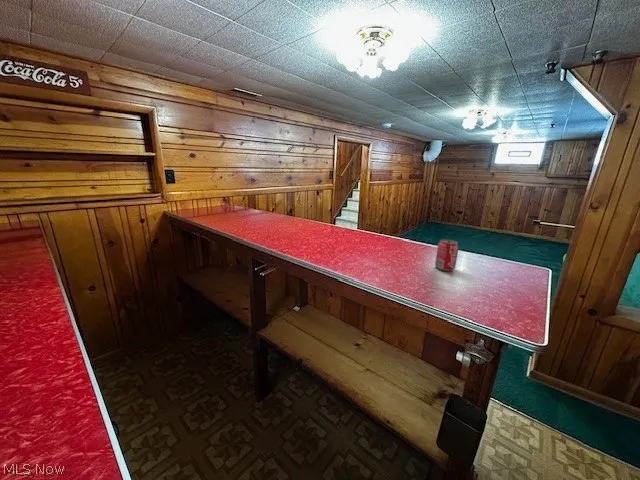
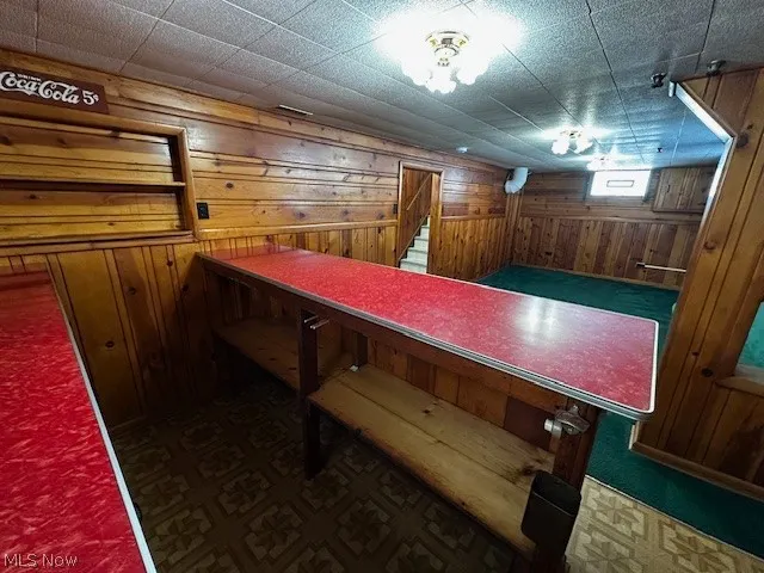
- beverage can [434,239,459,272]
